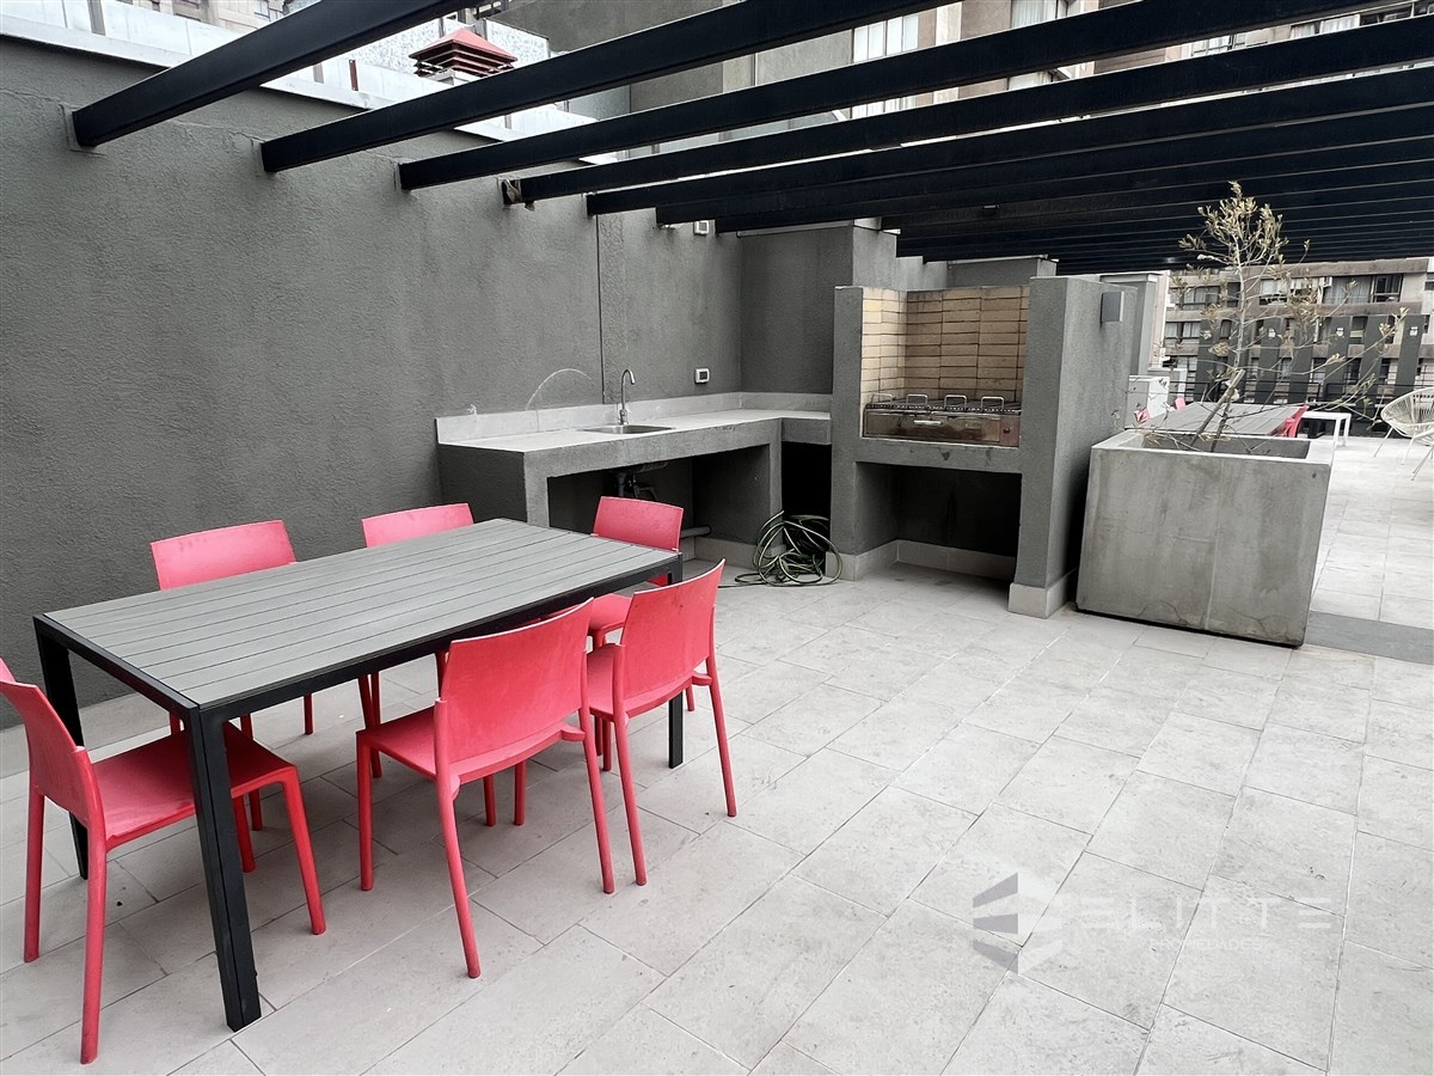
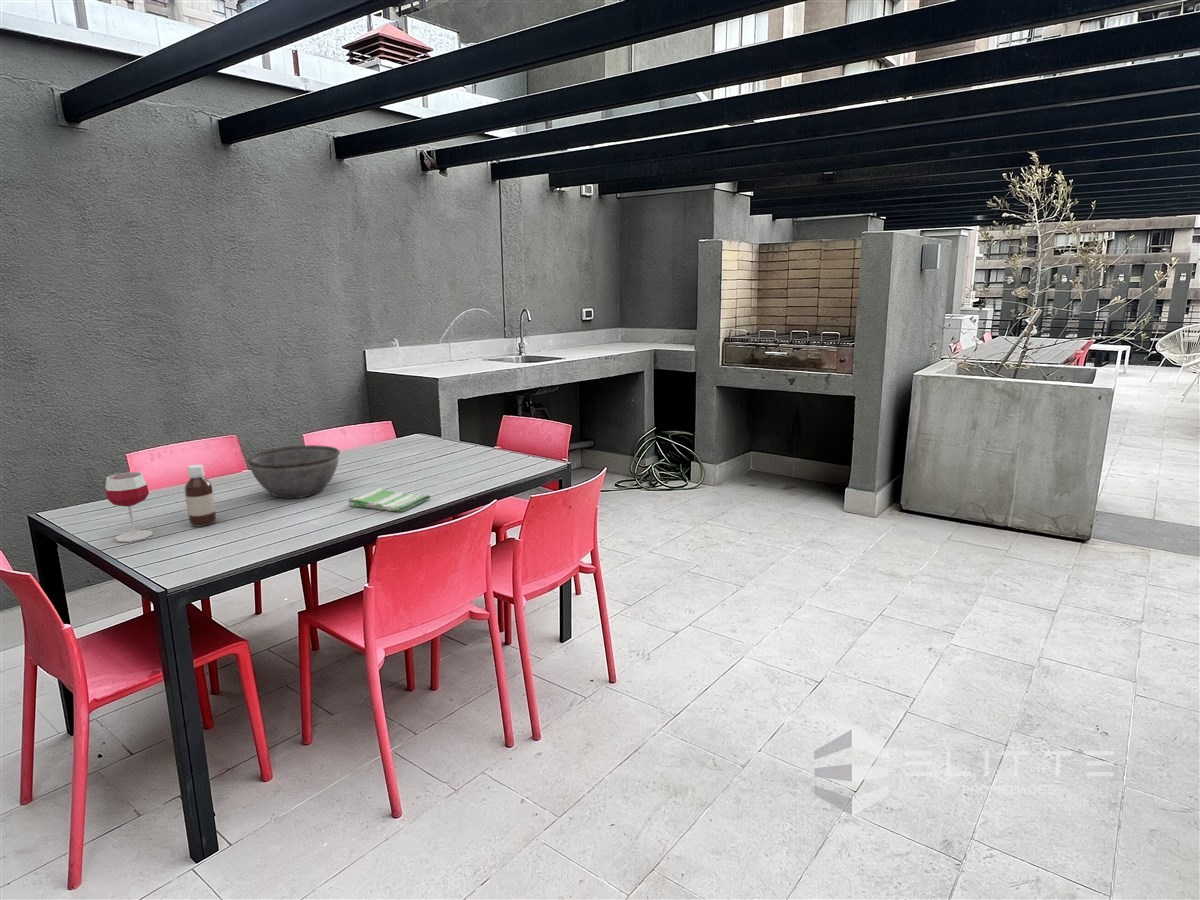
+ wineglass [105,471,154,543]
+ dish towel [347,487,432,513]
+ bowl [246,444,341,499]
+ bottle [184,463,217,527]
